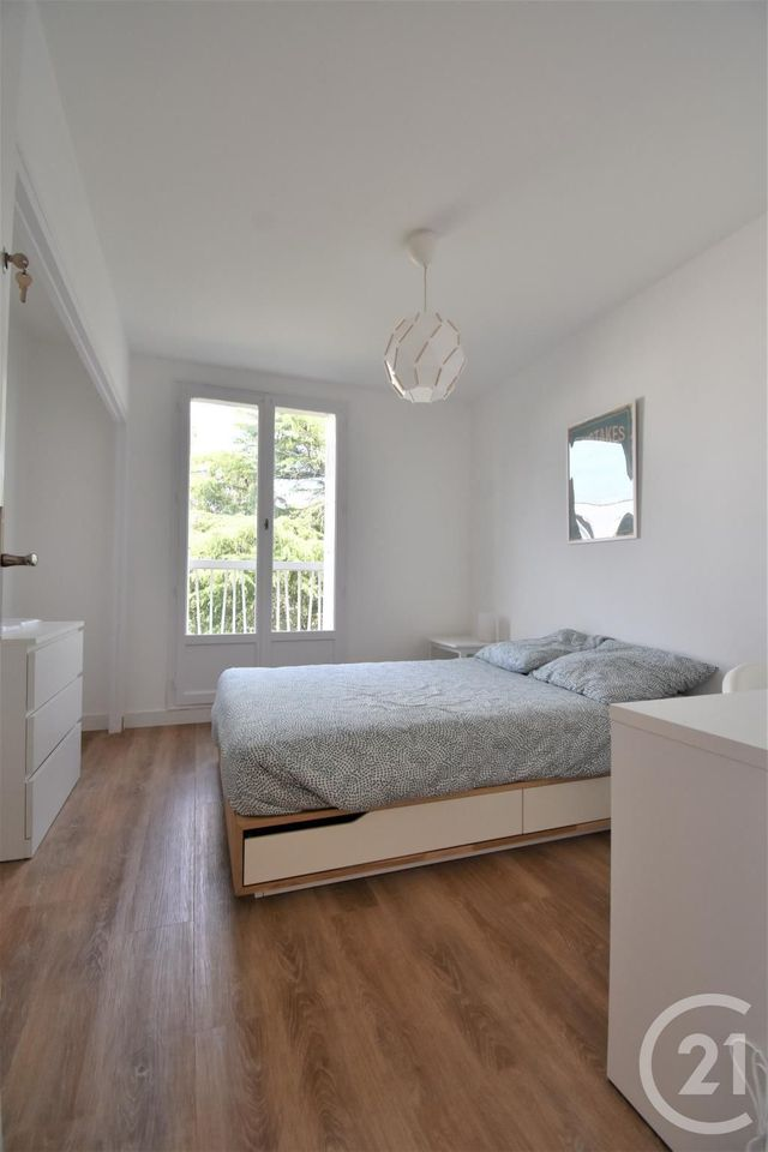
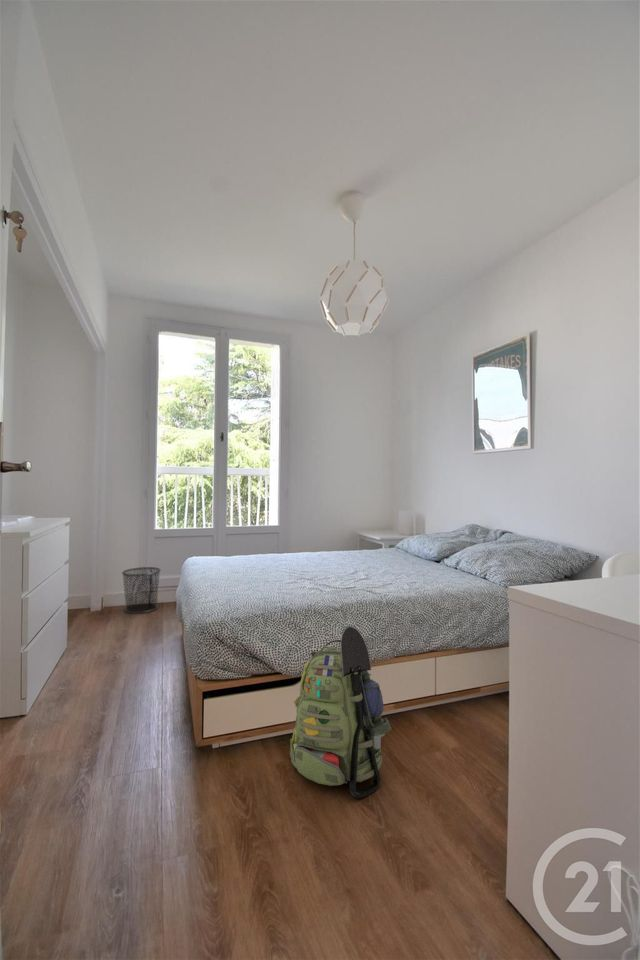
+ waste bin [121,566,162,615]
+ backpack [289,624,392,799]
